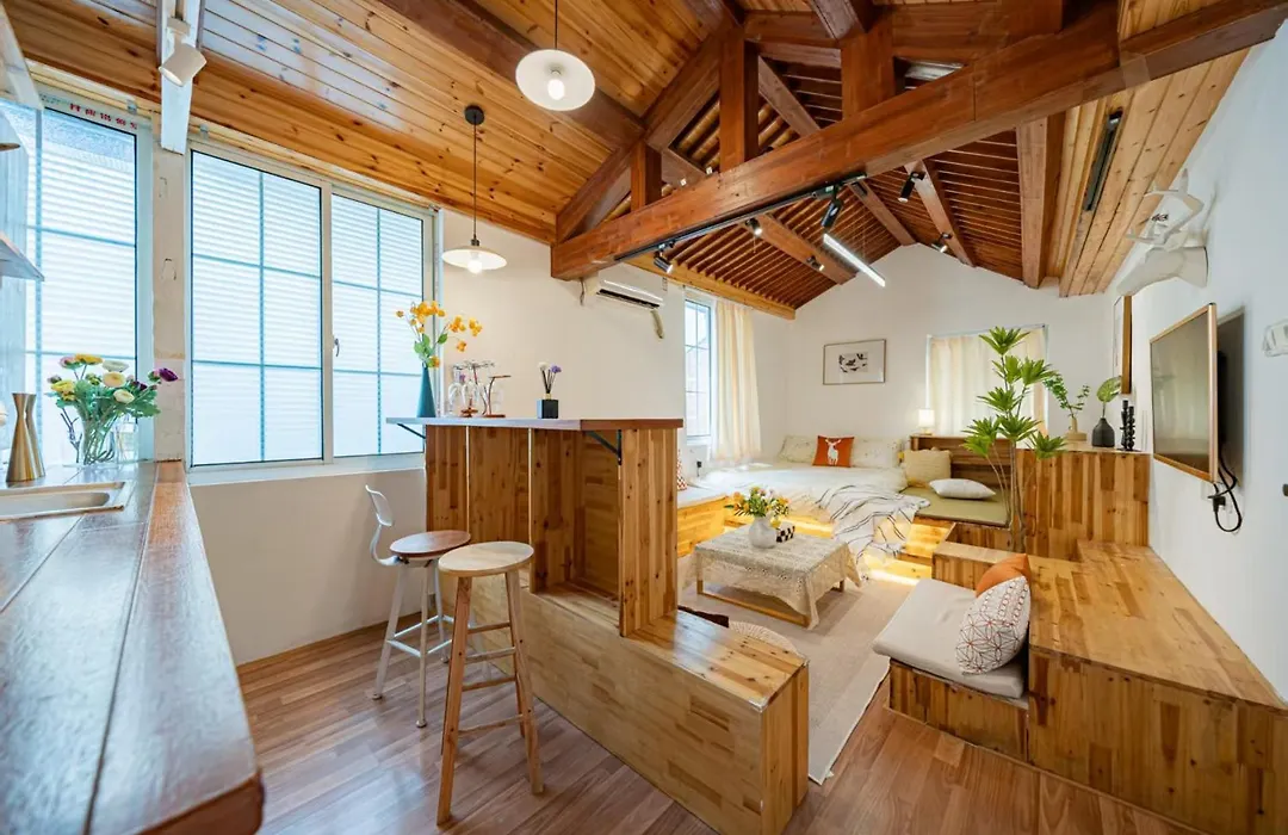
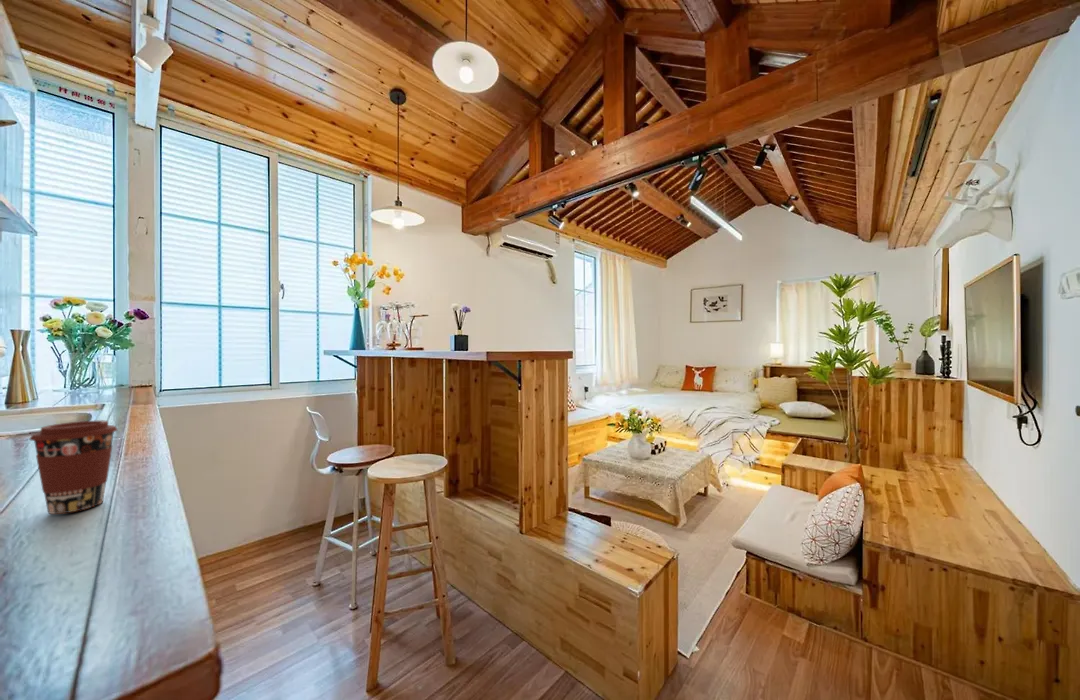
+ coffee cup [28,419,119,515]
